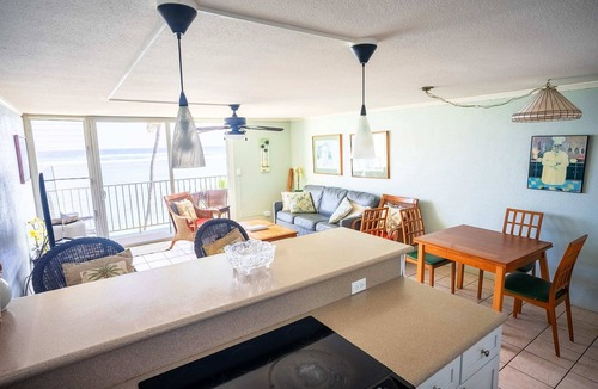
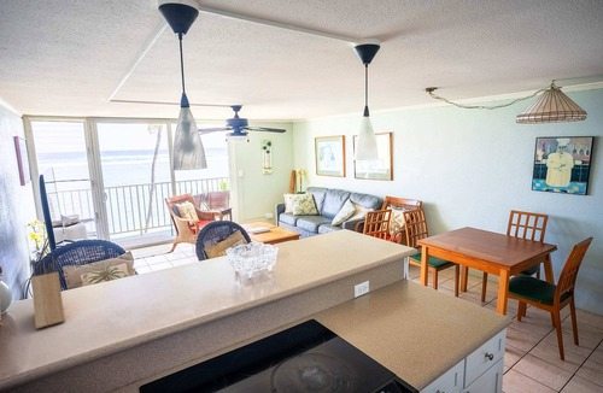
+ knife block [30,256,66,330]
